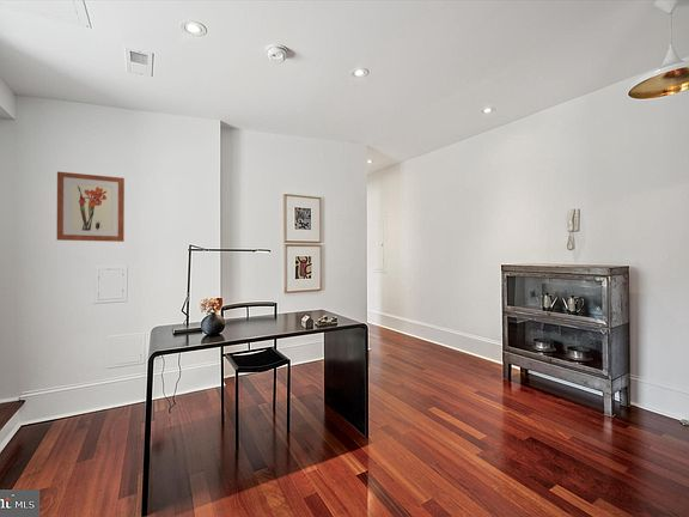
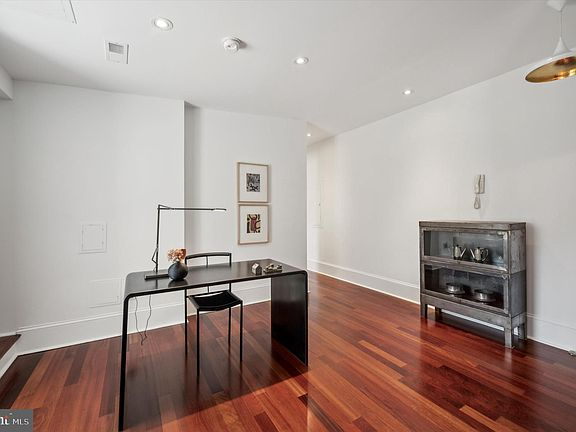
- wall art [56,170,126,243]
